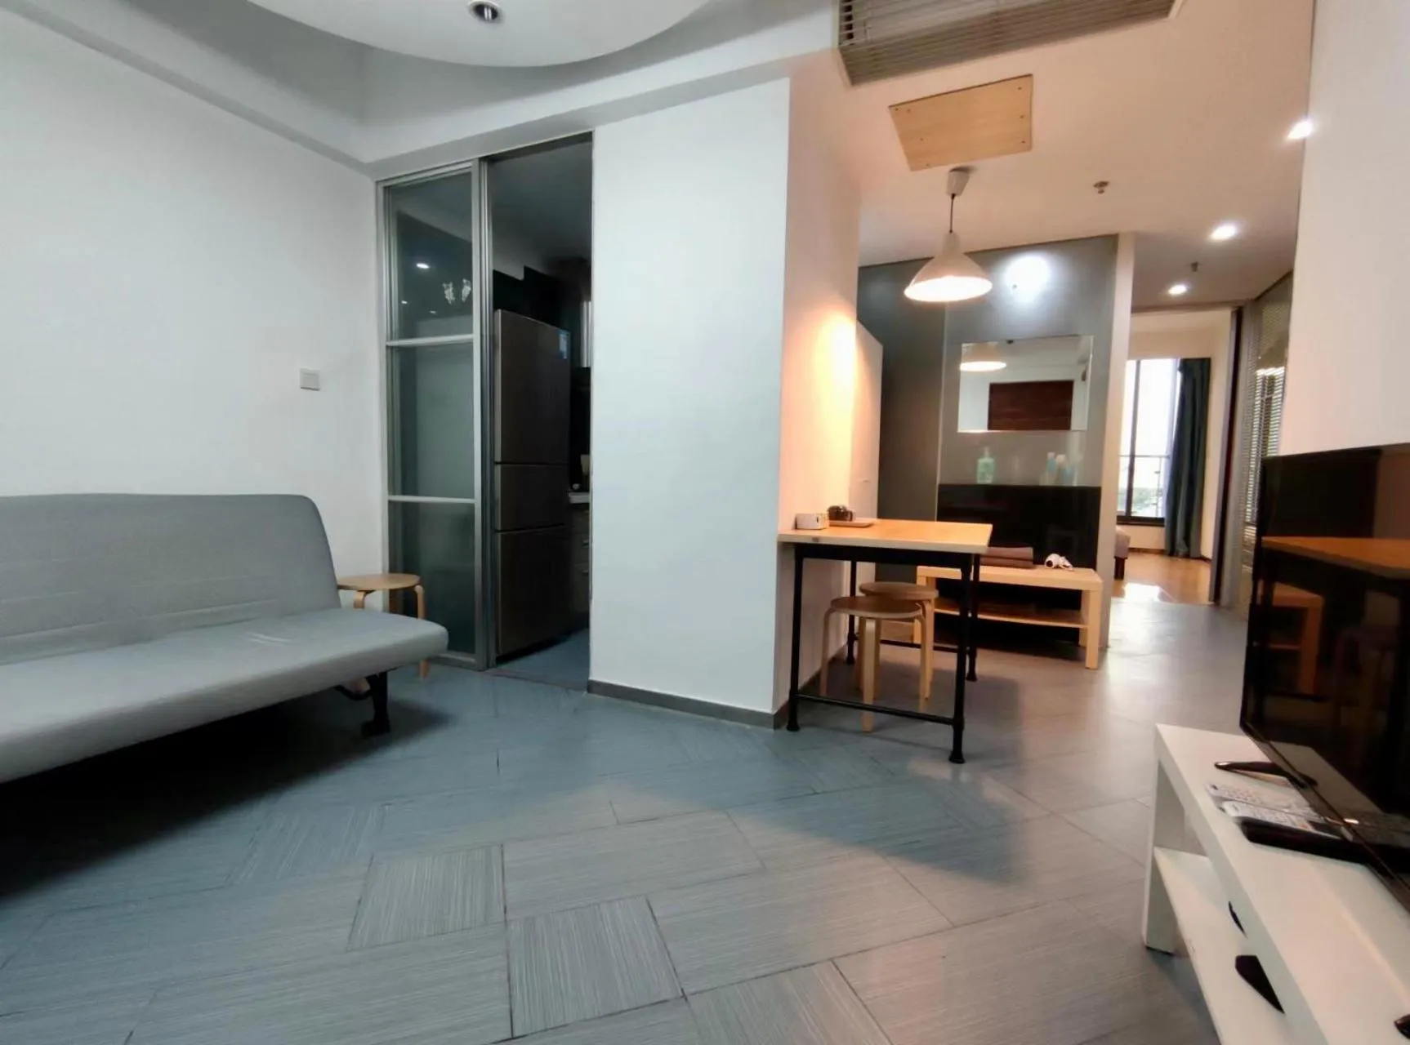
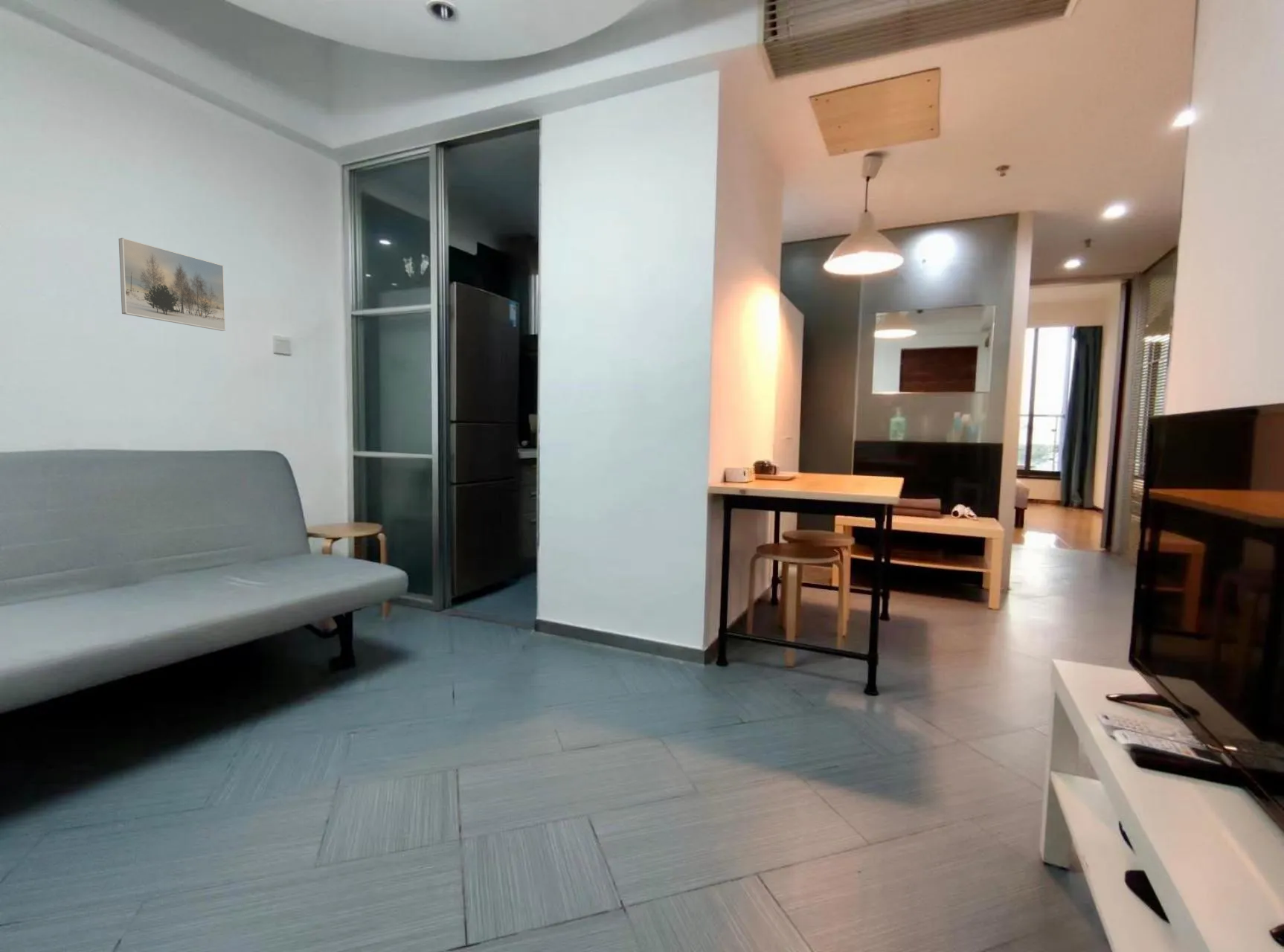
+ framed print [118,237,226,332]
